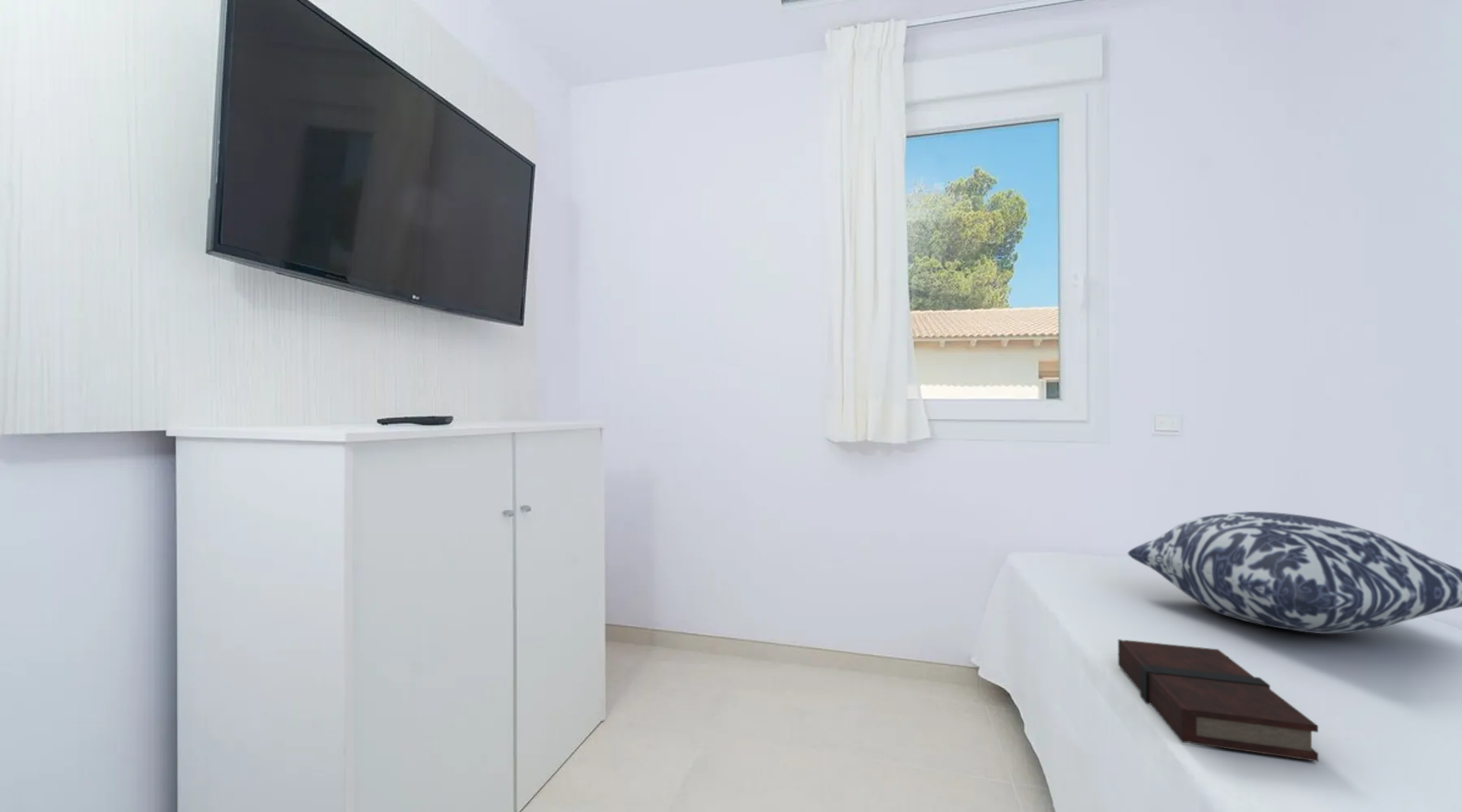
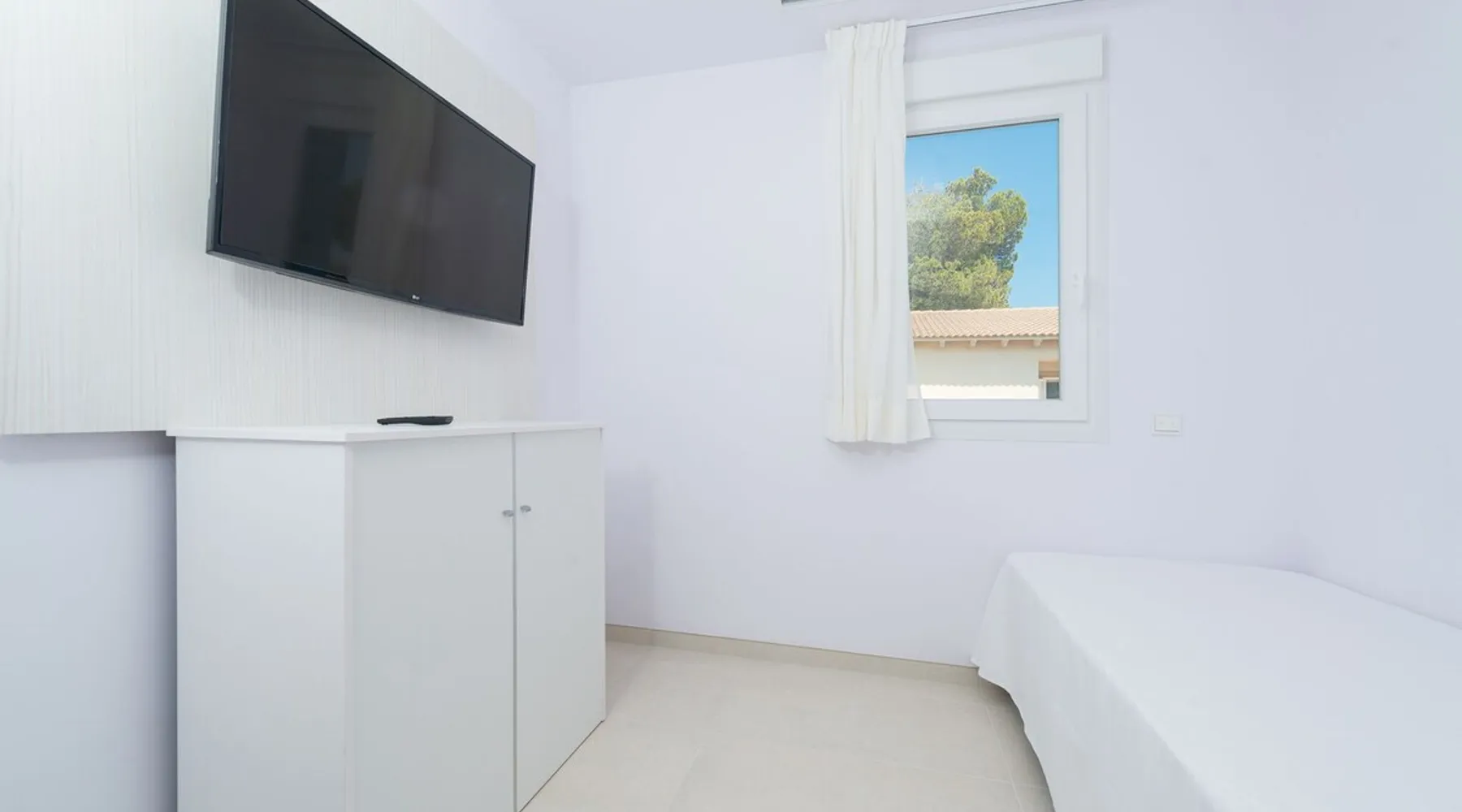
- cushion [1127,511,1462,634]
- book [1118,638,1319,762]
